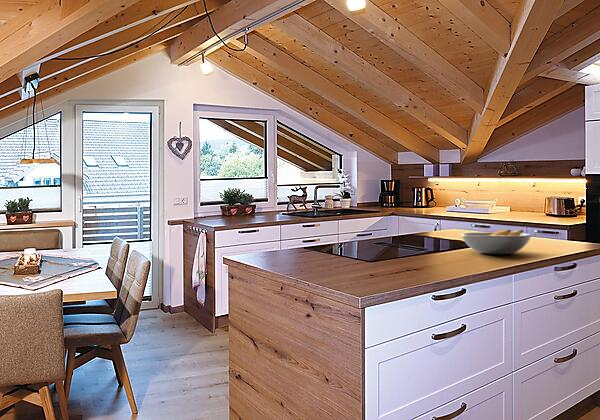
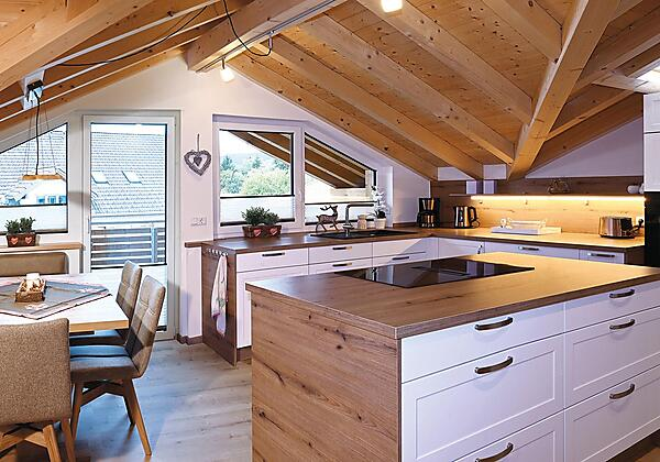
- fruit bowl [460,229,533,255]
